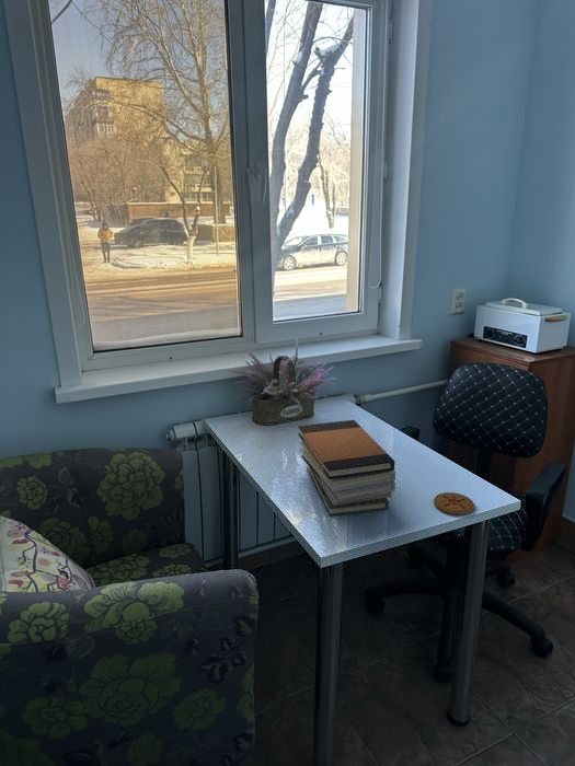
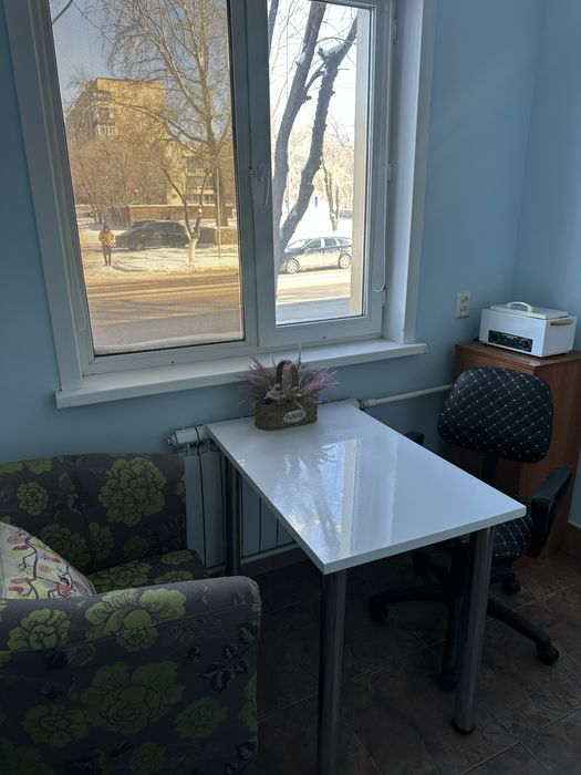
- book stack [297,419,396,518]
- coaster [433,491,475,517]
